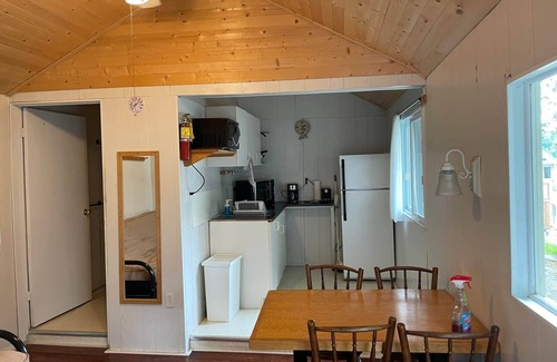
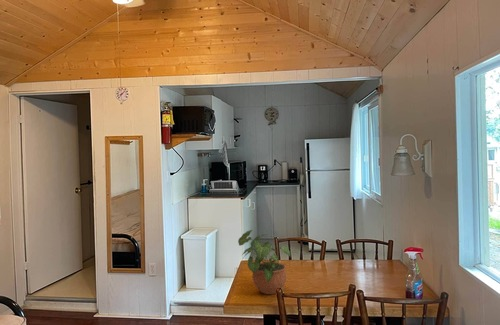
+ potted plant [237,229,291,295]
